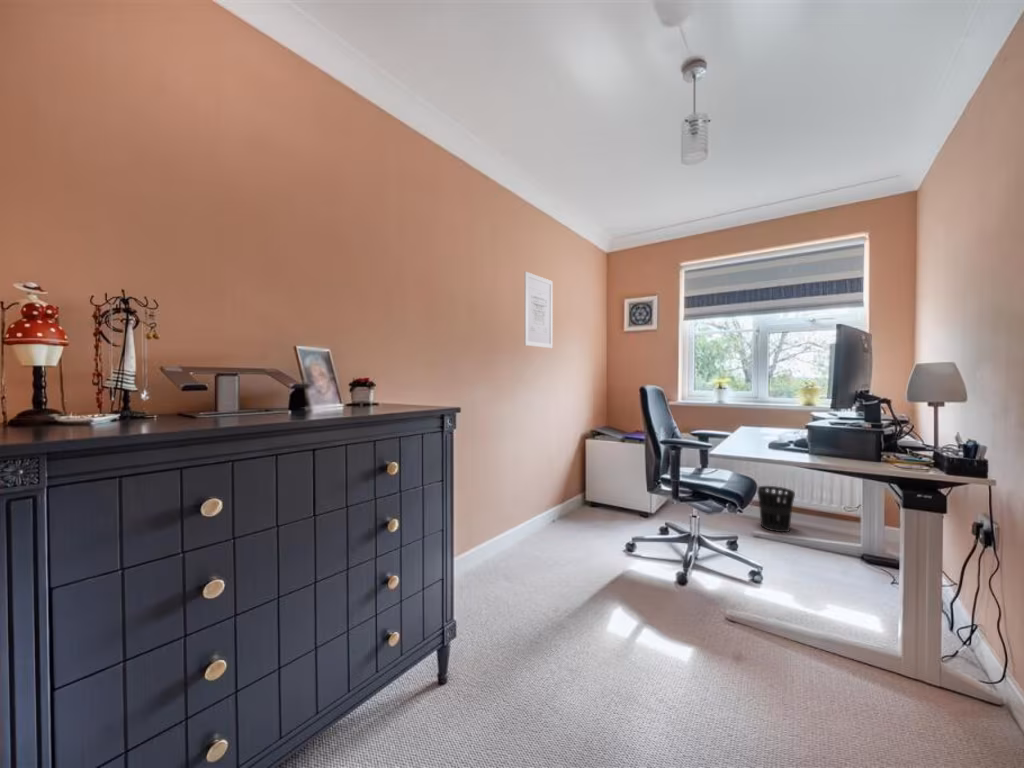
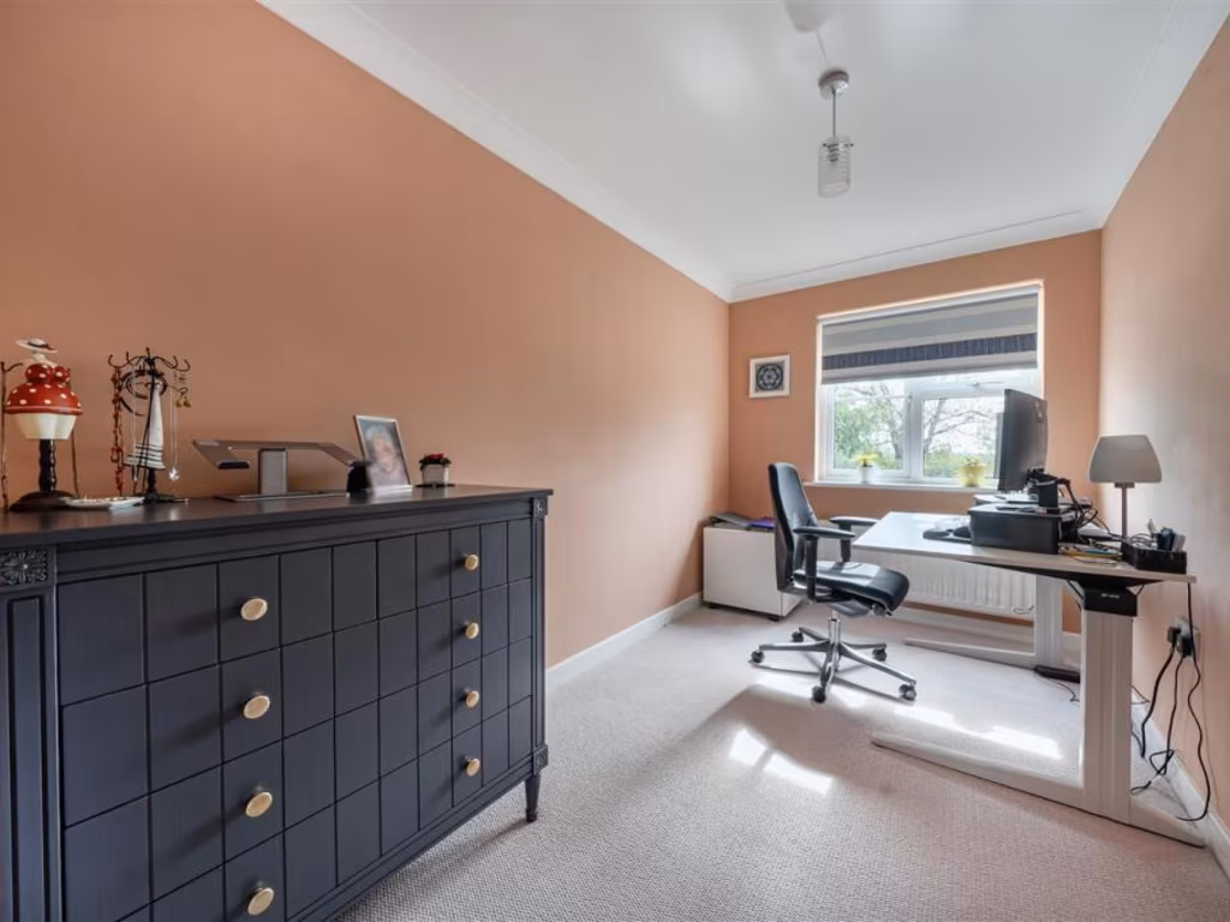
- wastebasket [756,485,796,533]
- wall art [523,271,554,349]
